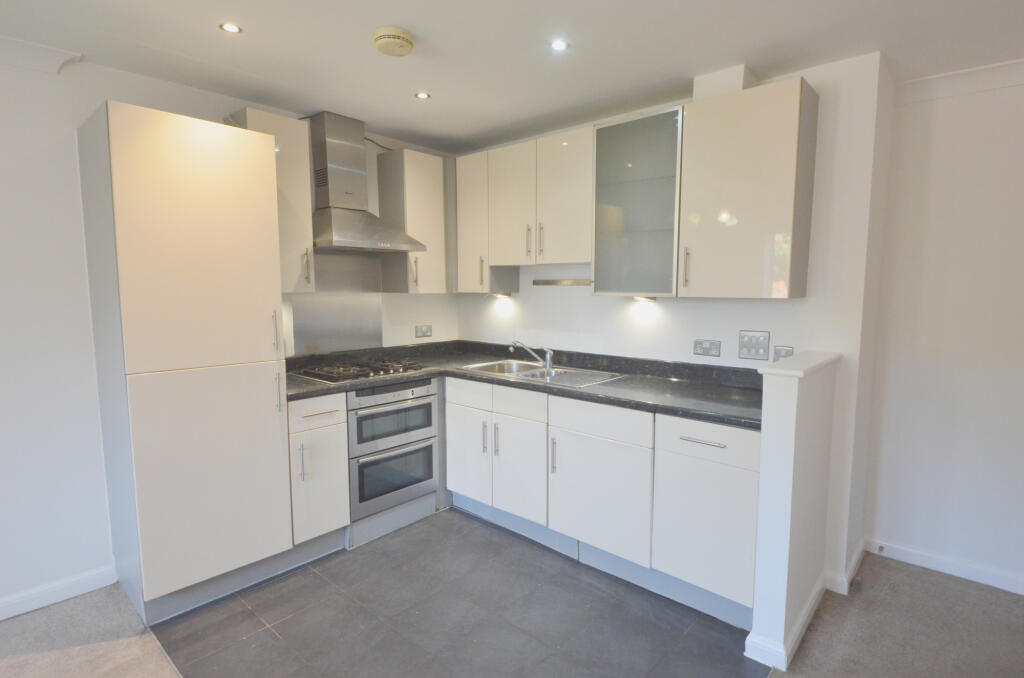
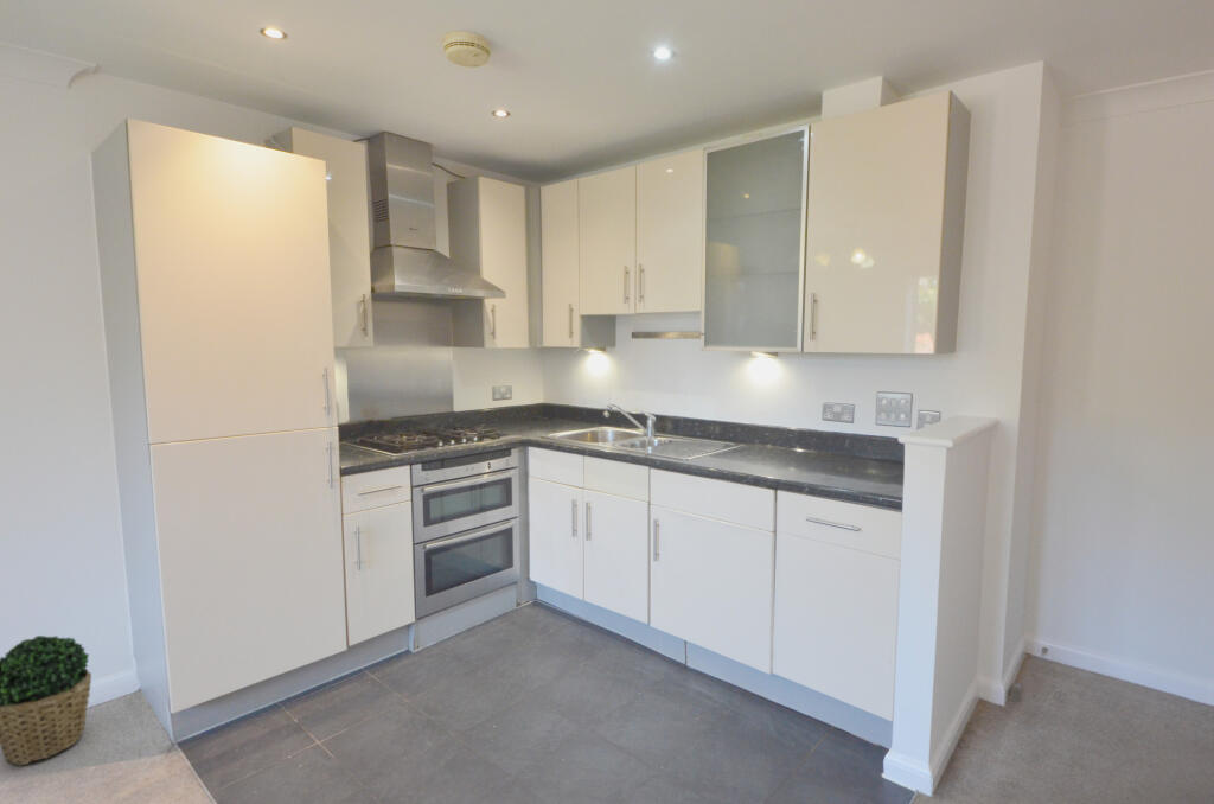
+ potted plant [0,634,92,766]
